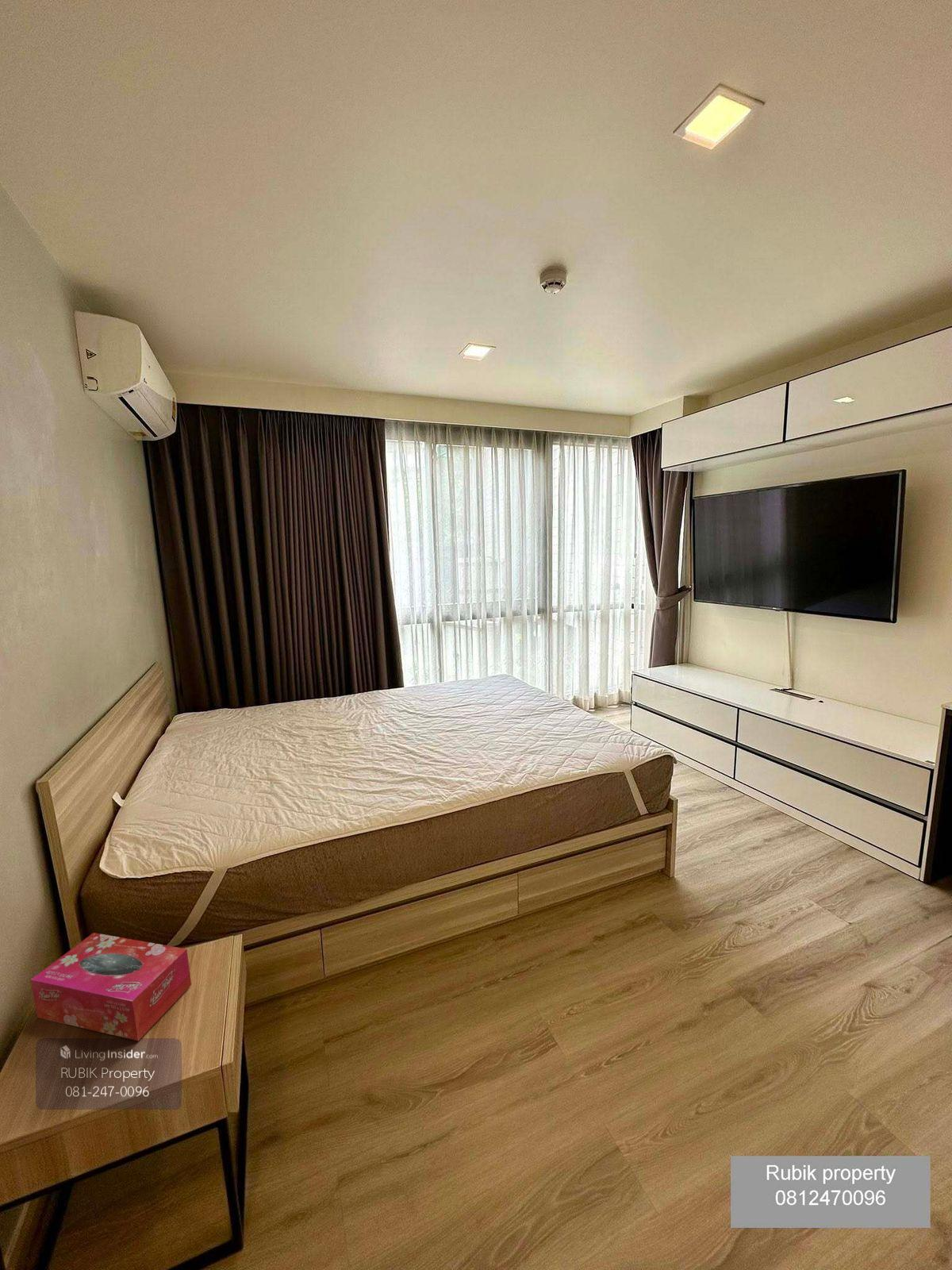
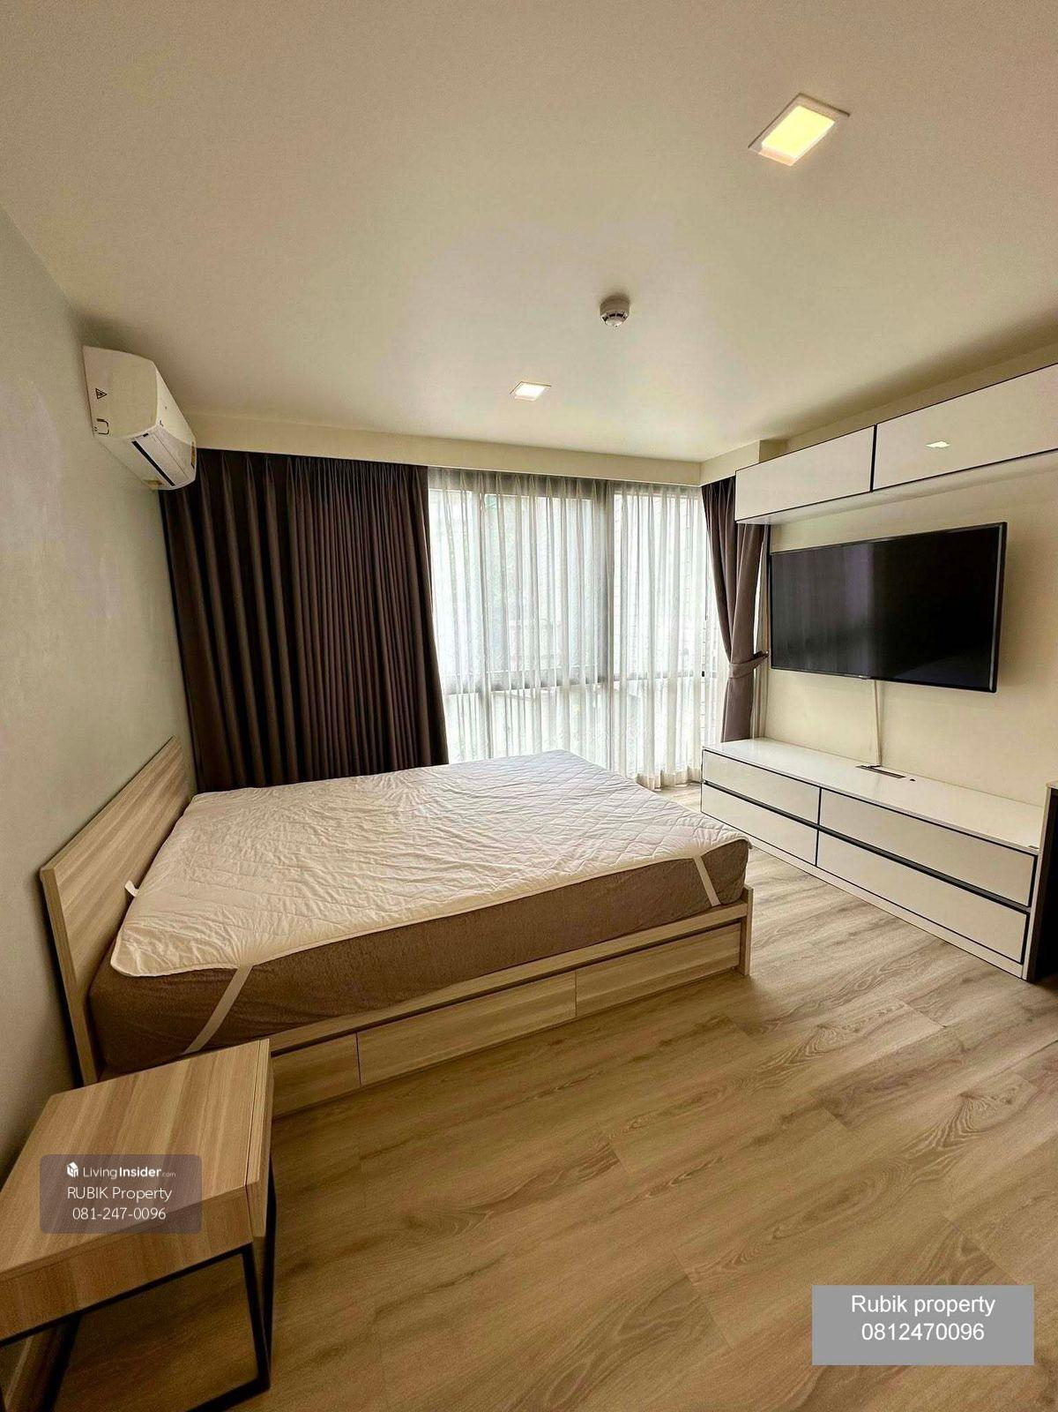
- tissue box [30,932,192,1041]
